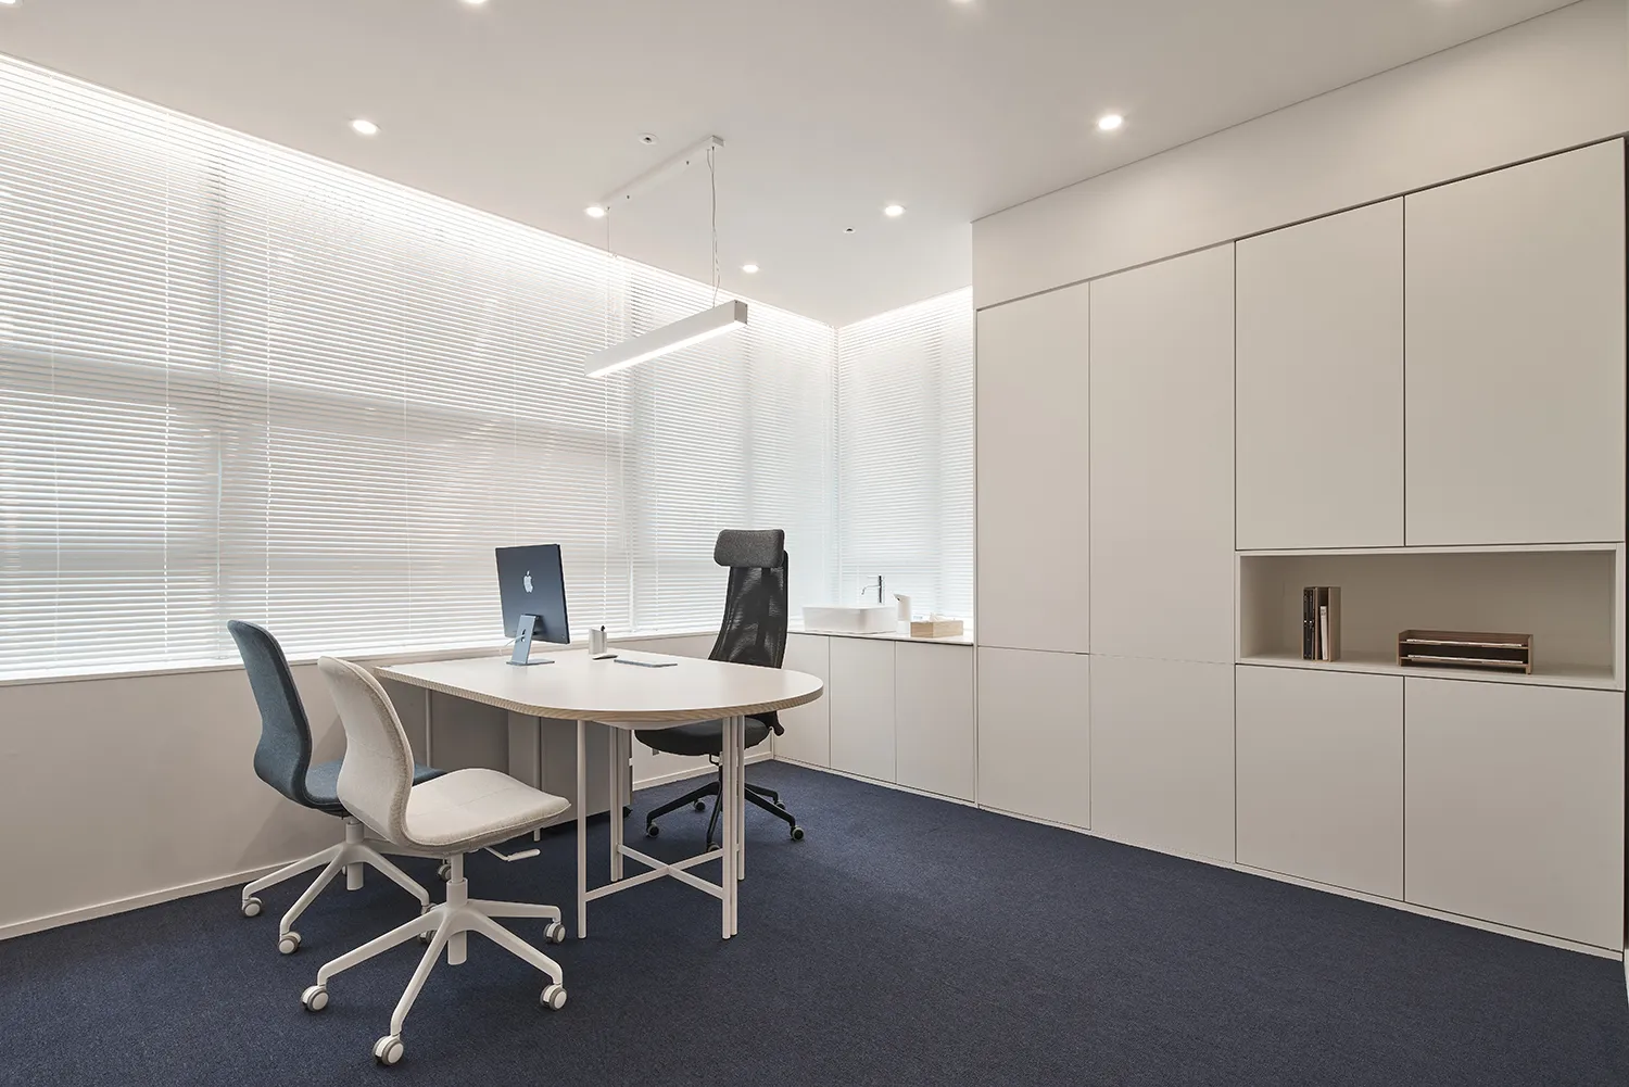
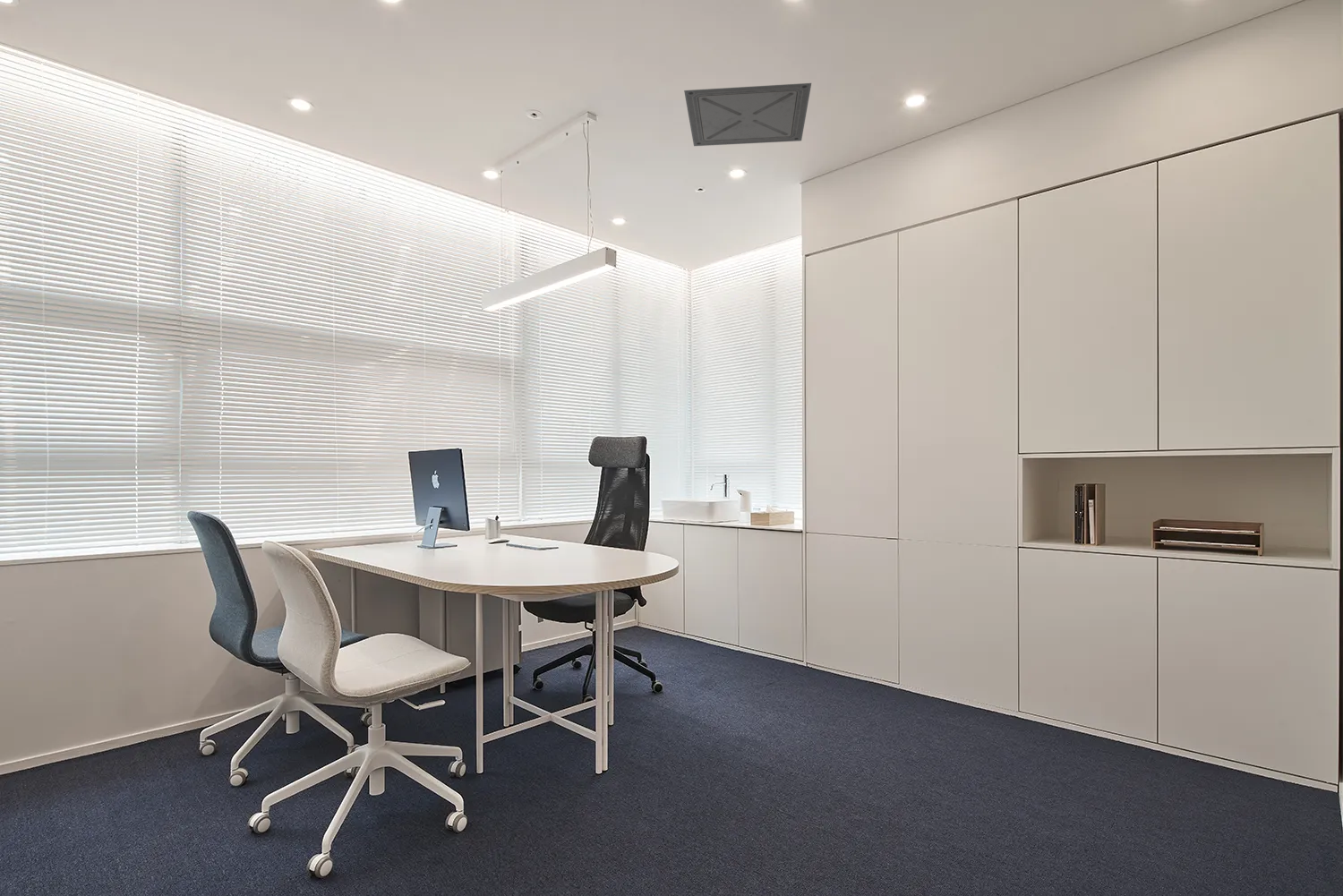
+ ceiling vent [683,82,812,147]
